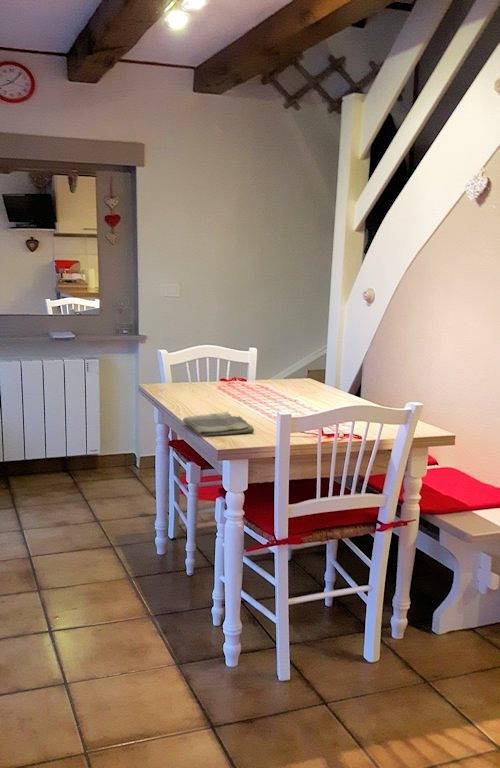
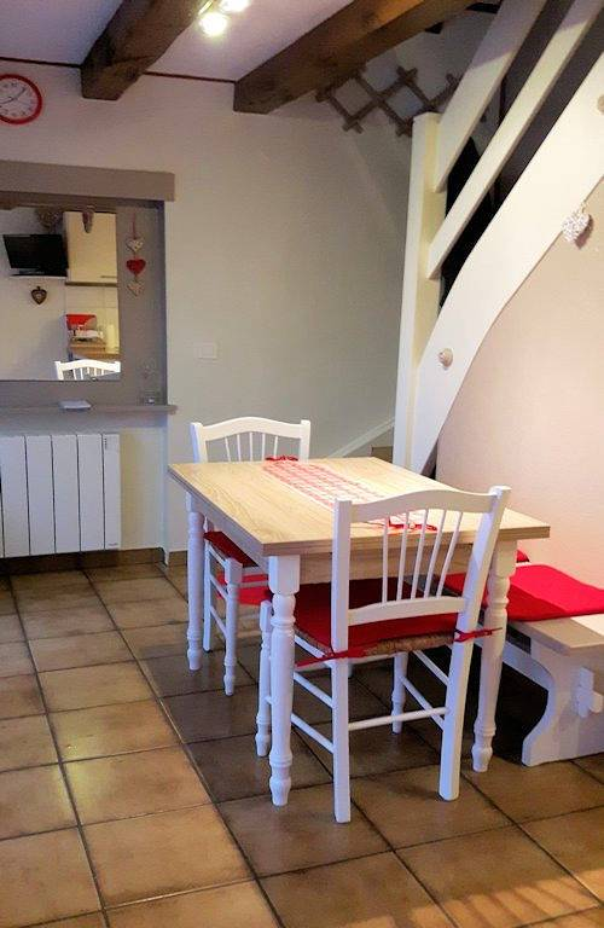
- dish towel [182,411,255,437]
